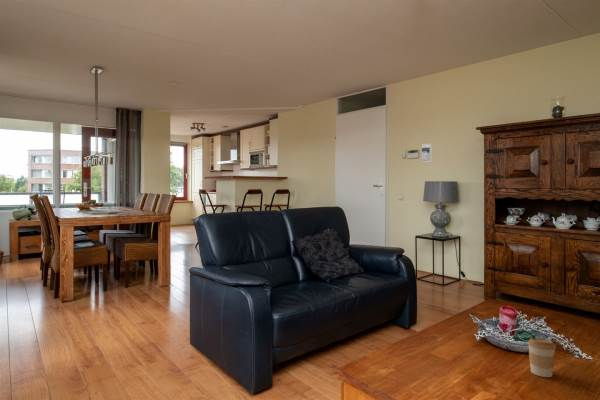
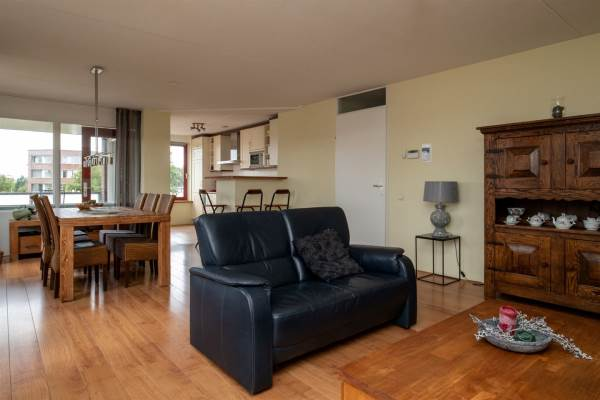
- coffee cup [526,337,557,378]
